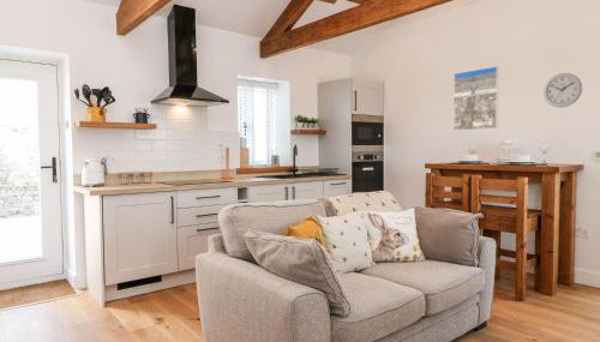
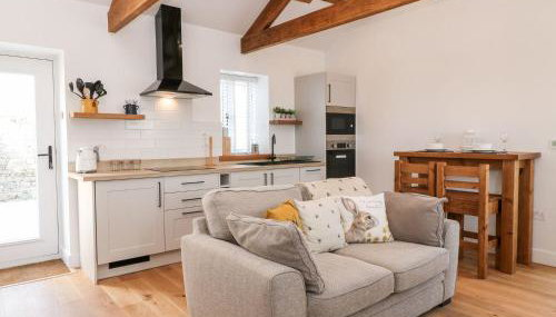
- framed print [452,65,500,132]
- wall clock [542,72,583,109]
